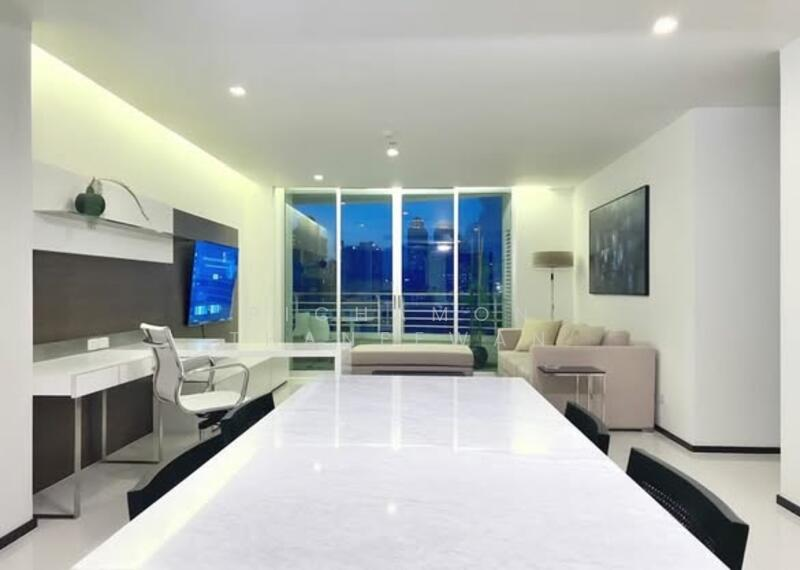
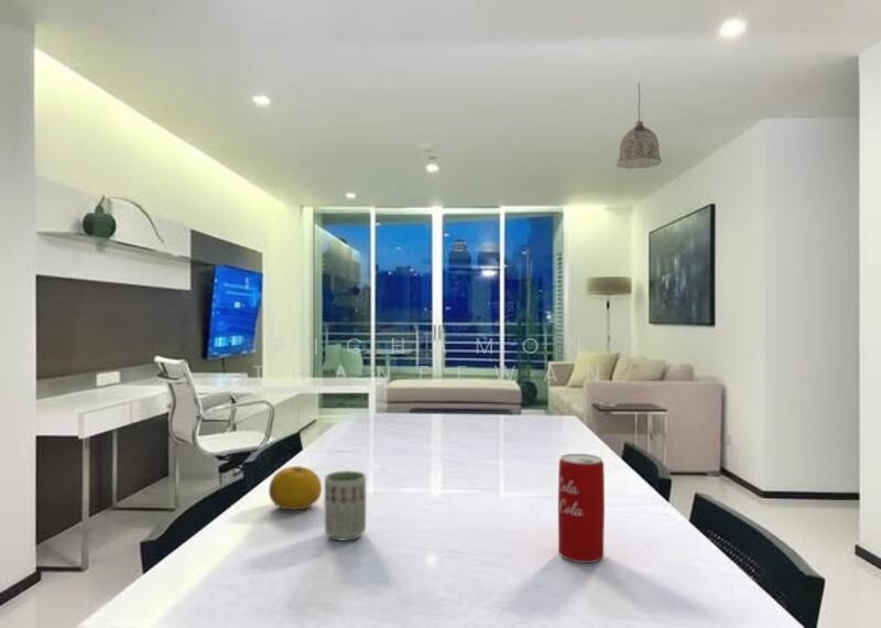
+ beverage can [557,453,606,564]
+ cup [323,469,367,542]
+ pendant lamp [616,82,663,170]
+ fruit [268,465,323,511]
